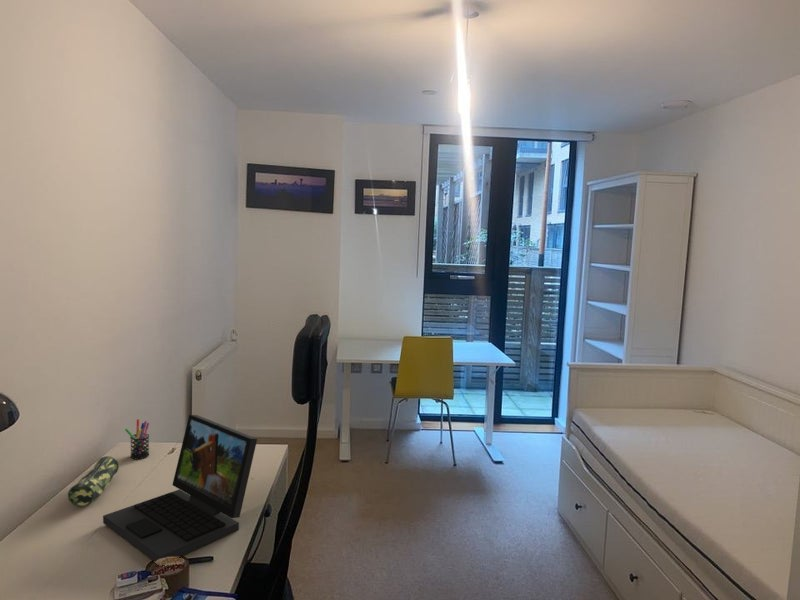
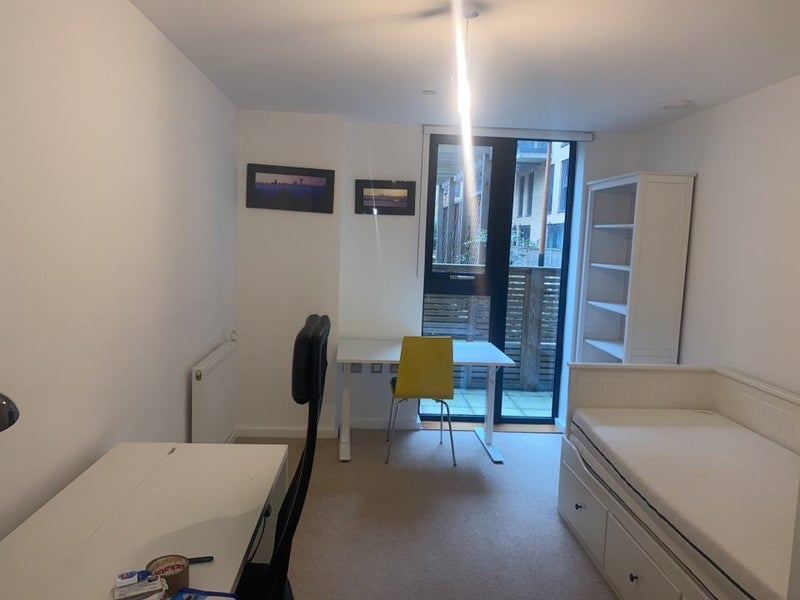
- pen holder [124,418,150,460]
- laptop [102,414,258,562]
- pencil case [67,455,120,508]
